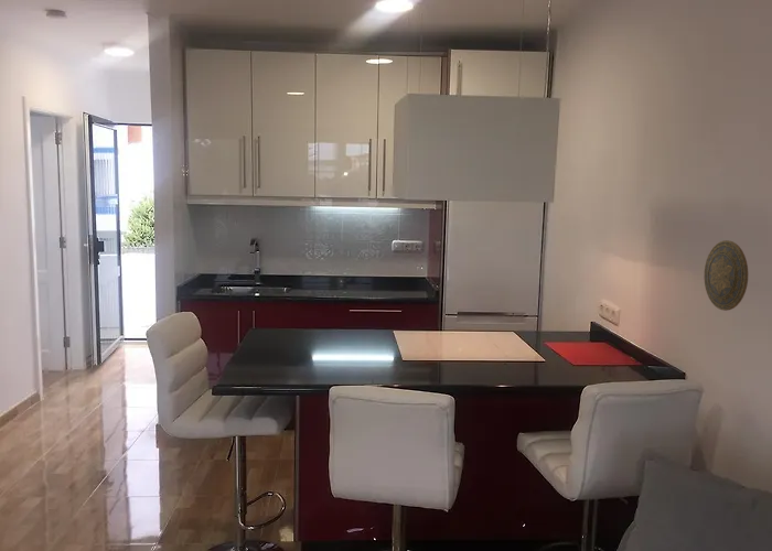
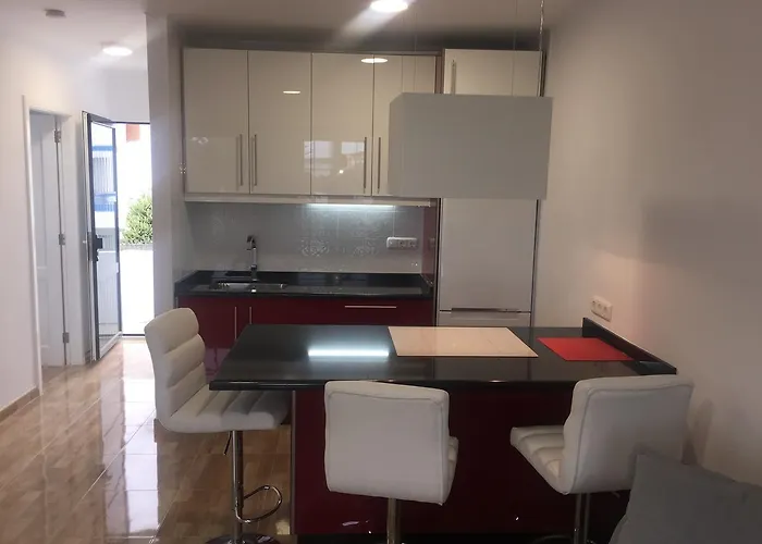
- decorative plate [704,239,749,312]
